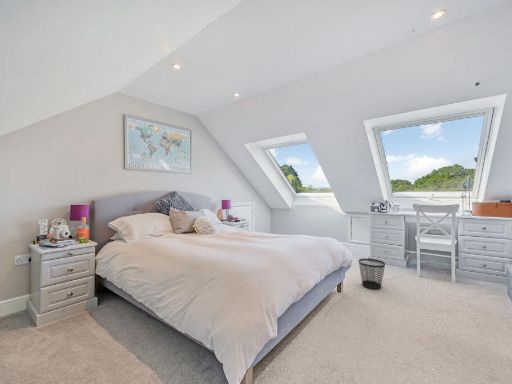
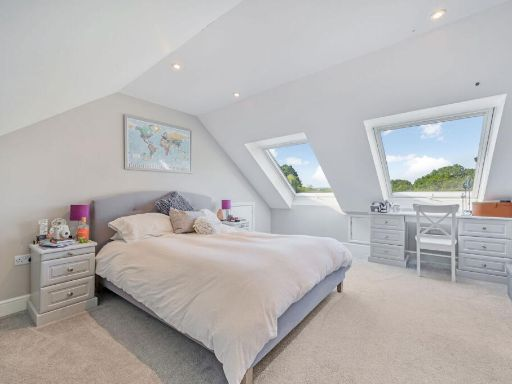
- wastebasket [358,257,386,290]
